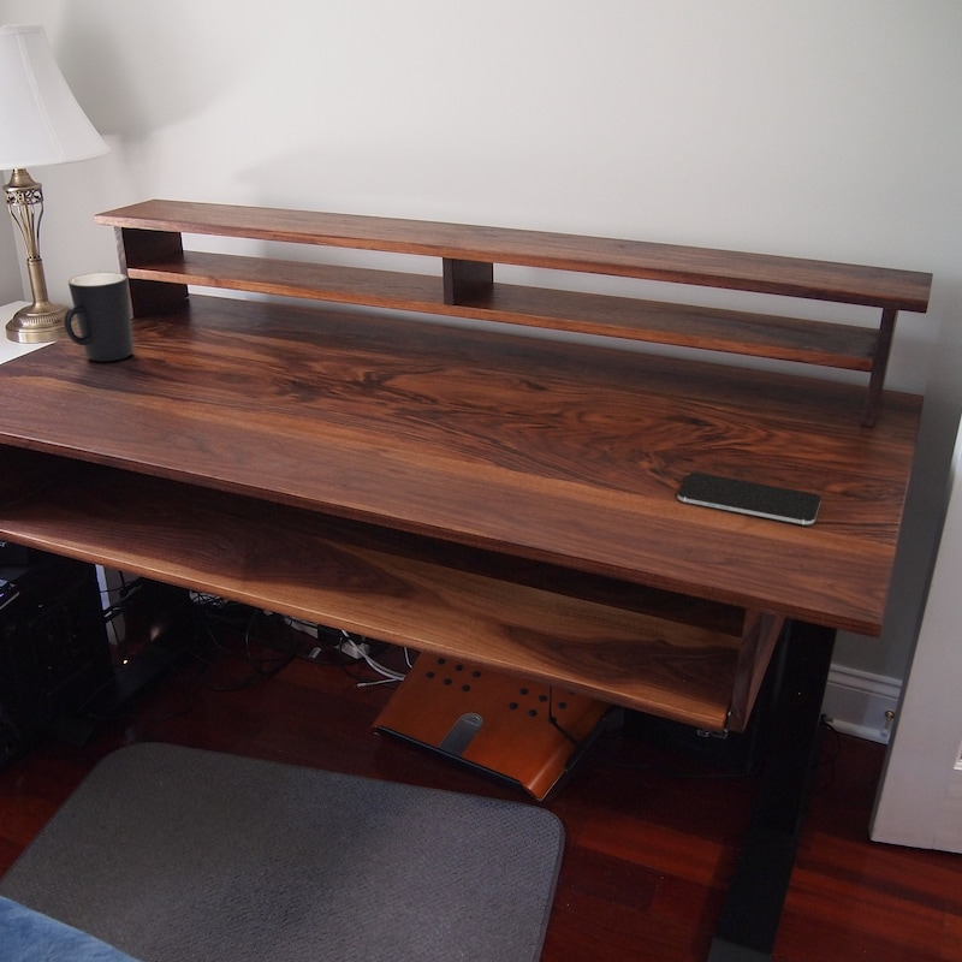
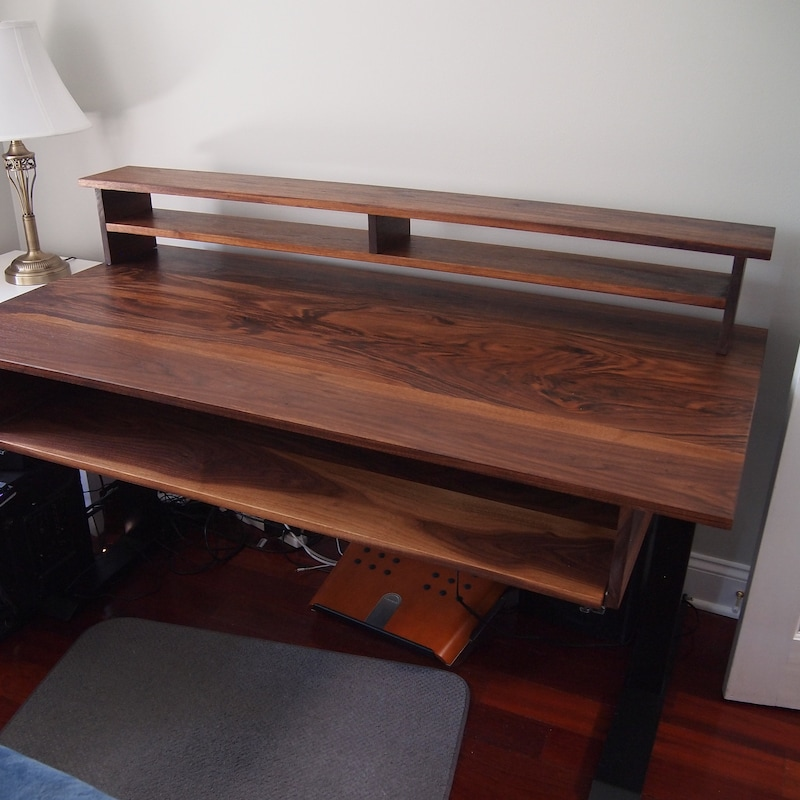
- smartphone [677,471,823,525]
- mug [63,272,135,362]
